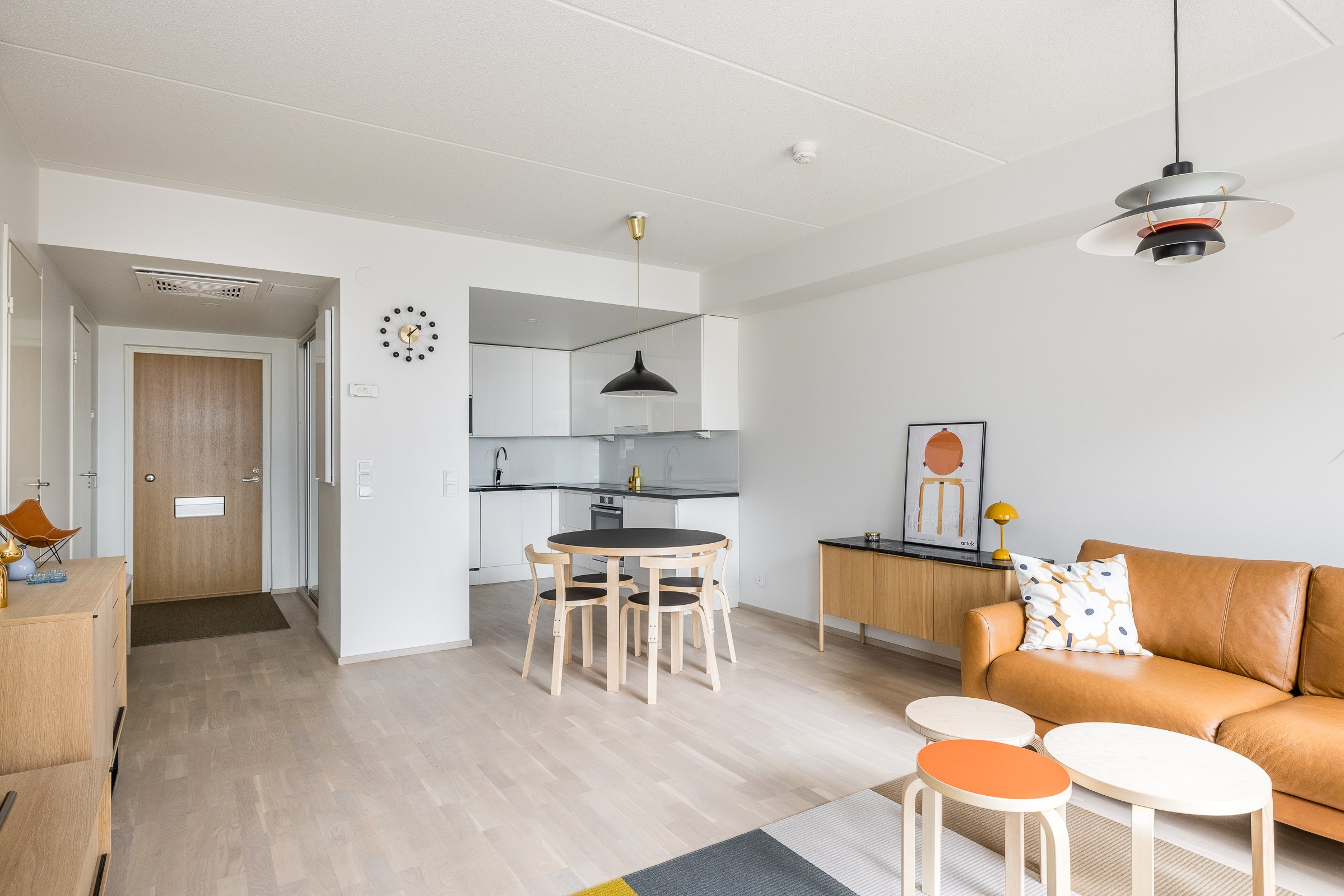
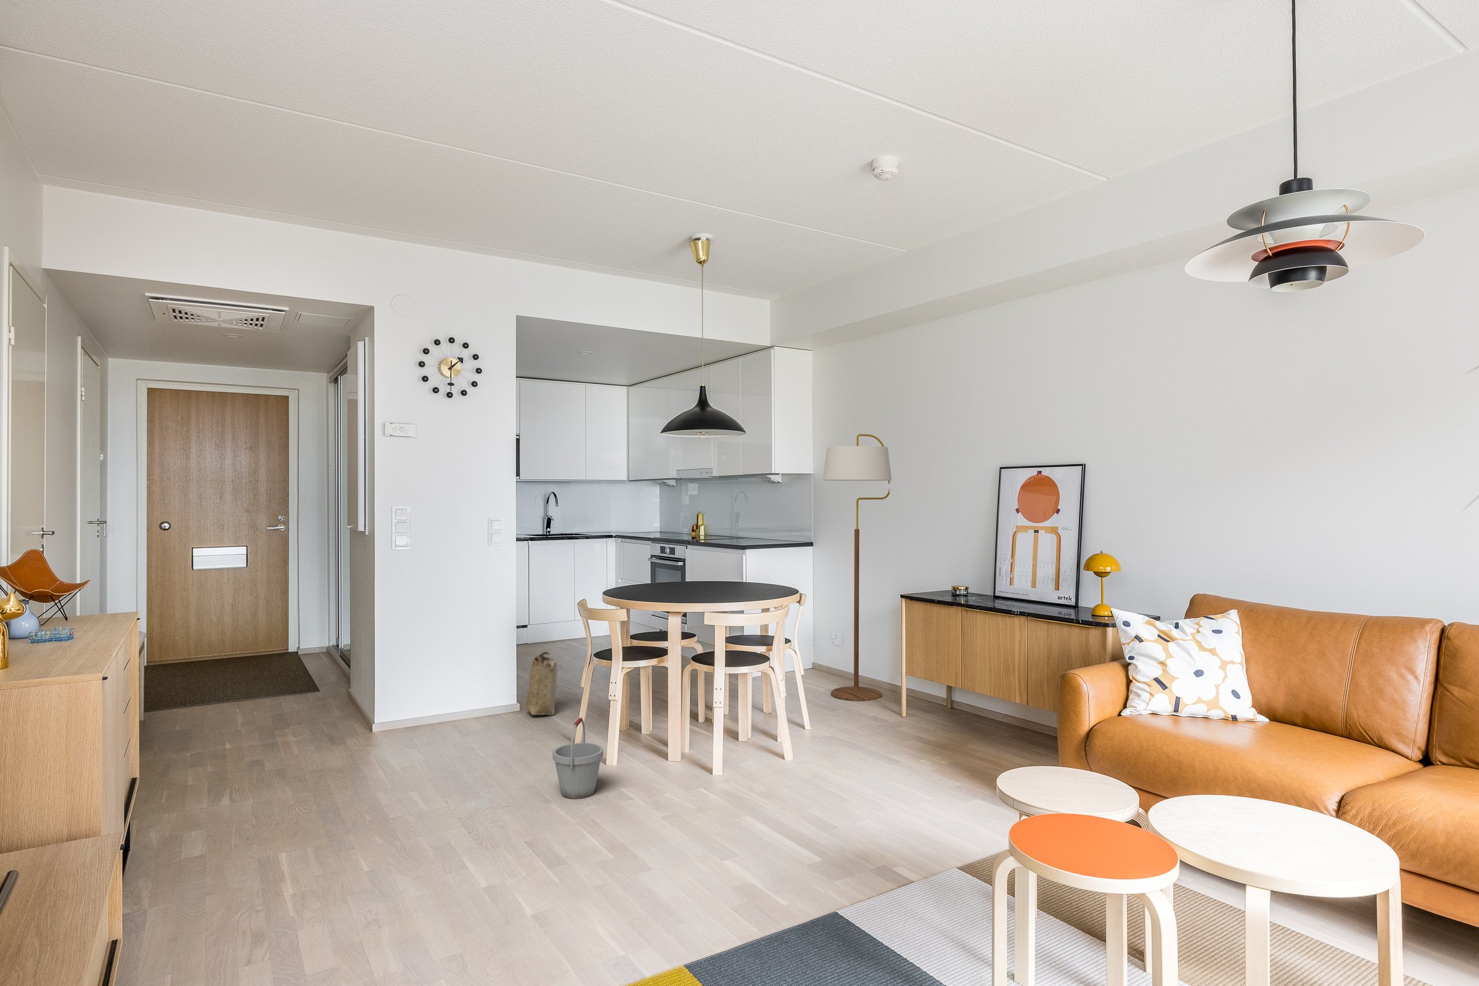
+ floor lamp [822,434,892,701]
+ bucket [551,717,604,799]
+ basket [525,650,557,716]
